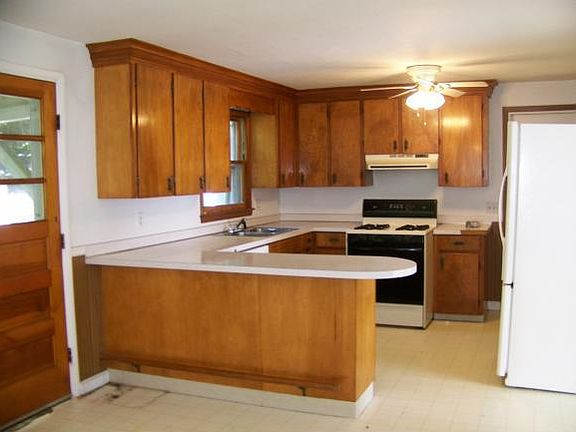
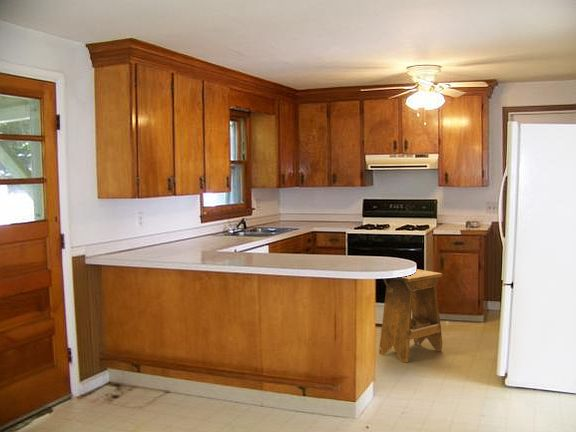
+ stool [378,268,443,364]
